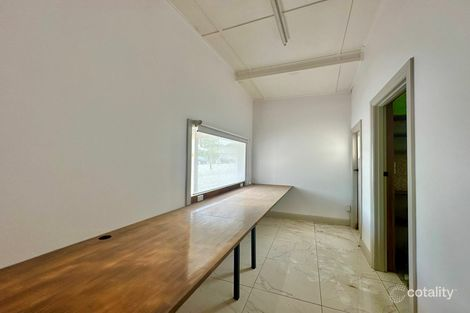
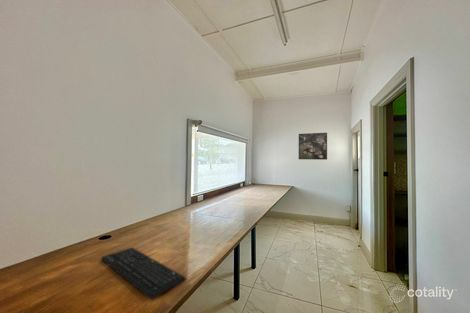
+ keyboard [100,246,187,301]
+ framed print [298,132,328,161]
